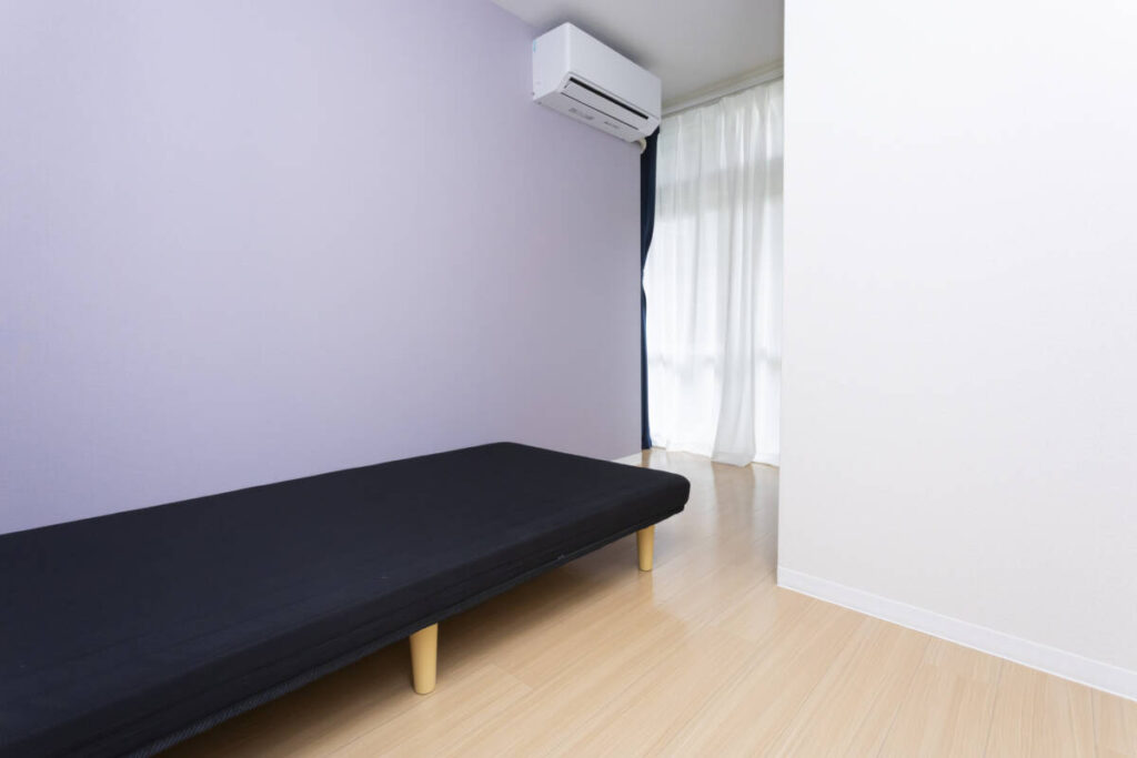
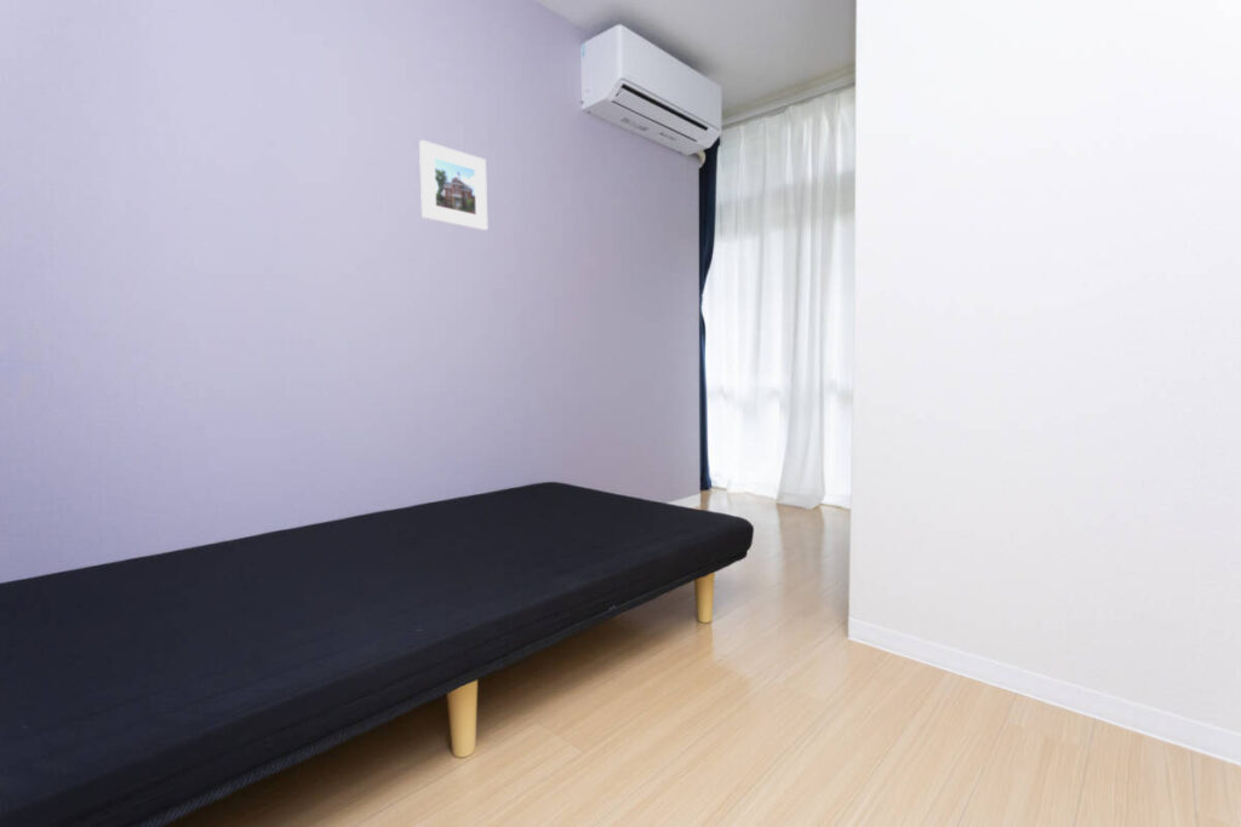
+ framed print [418,139,488,231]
